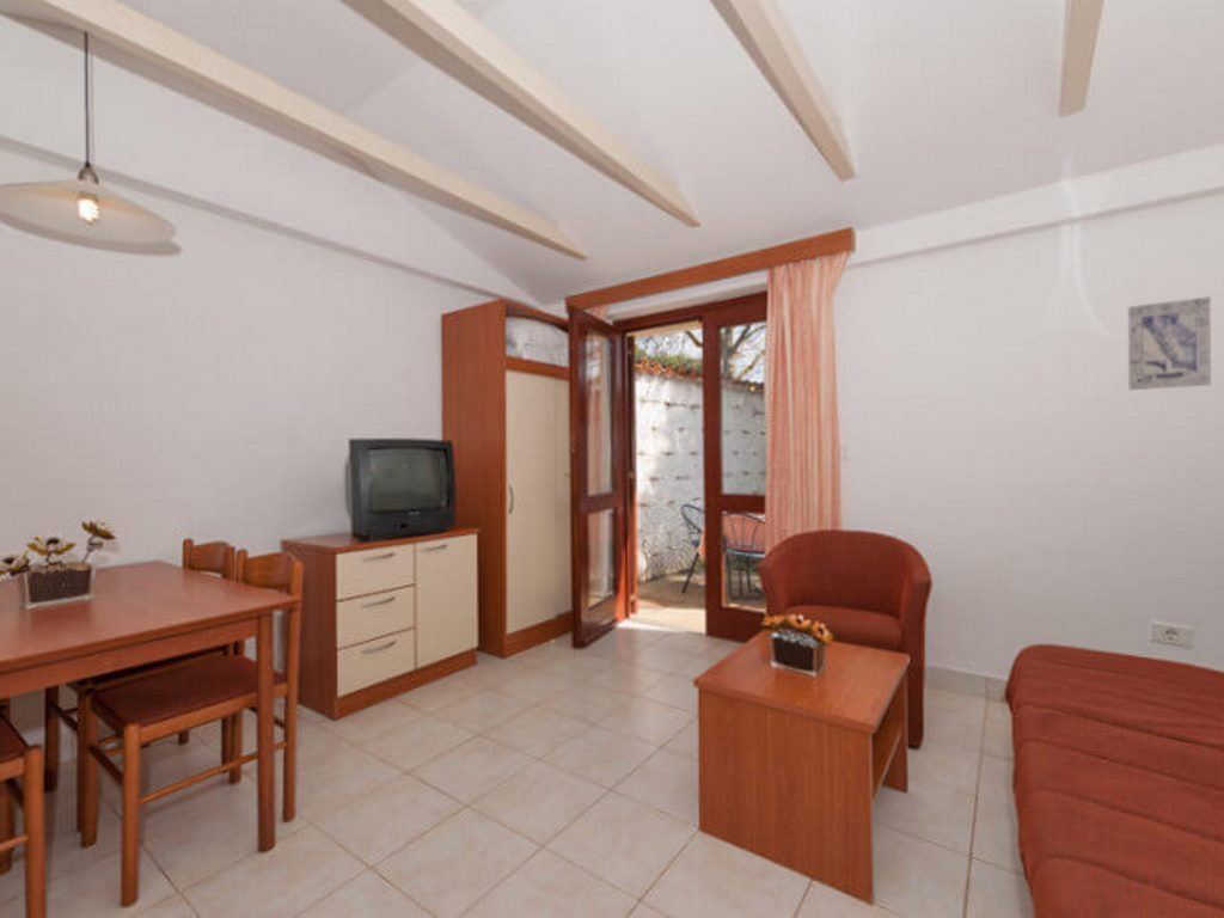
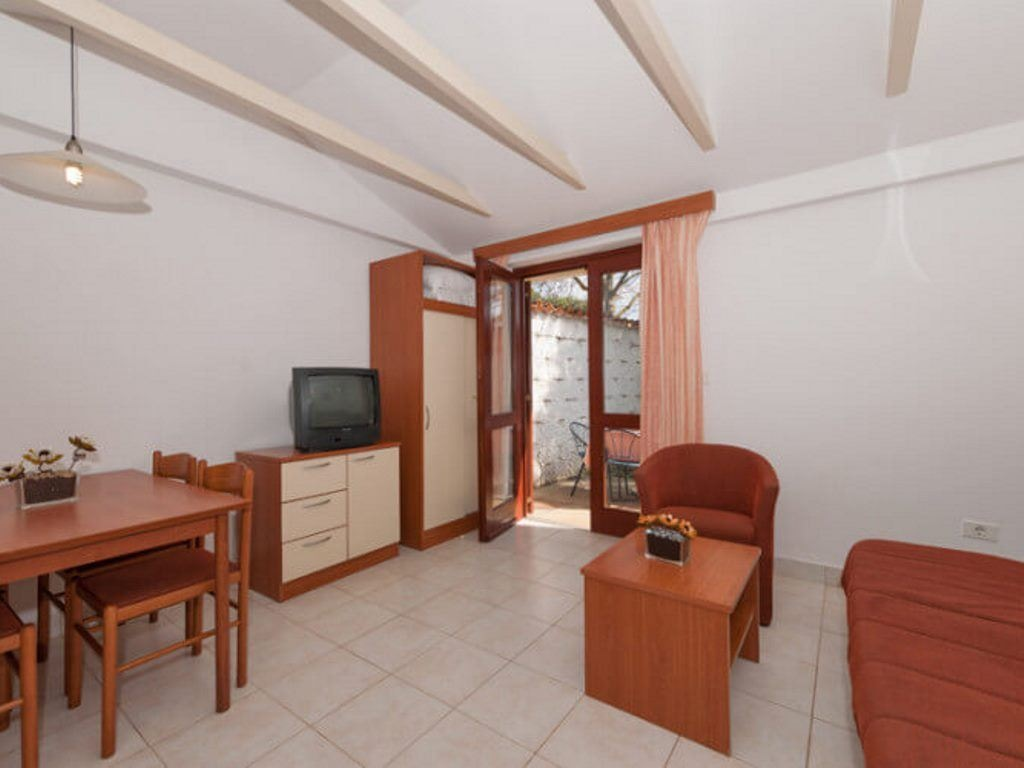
- wall art [1127,295,1212,391]
